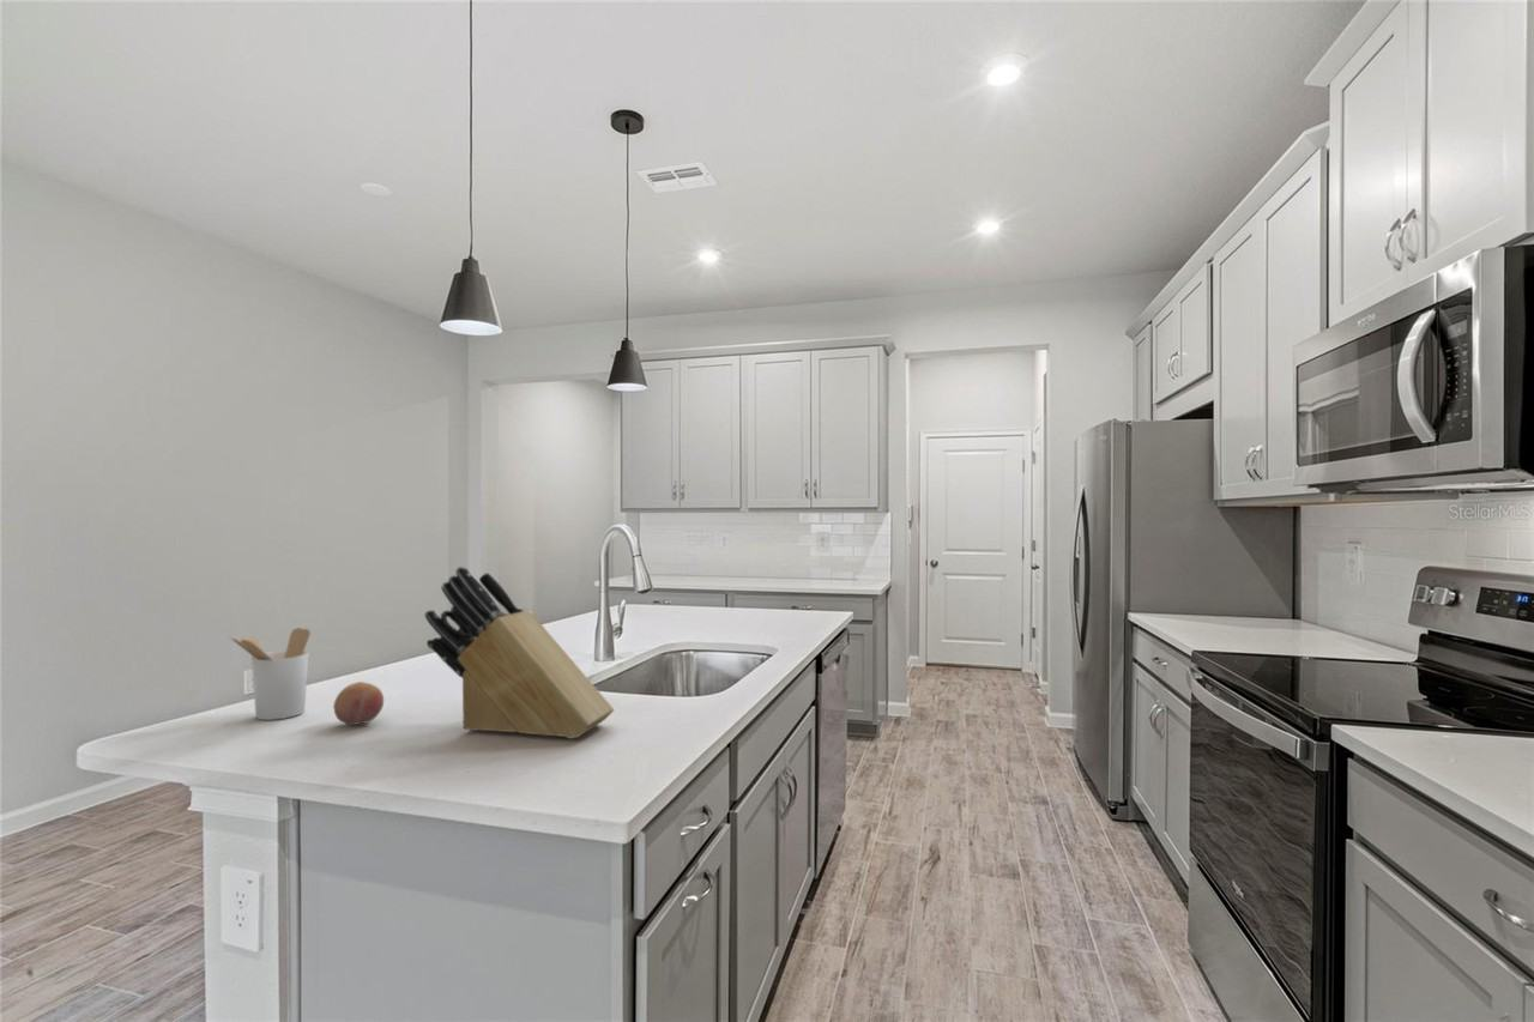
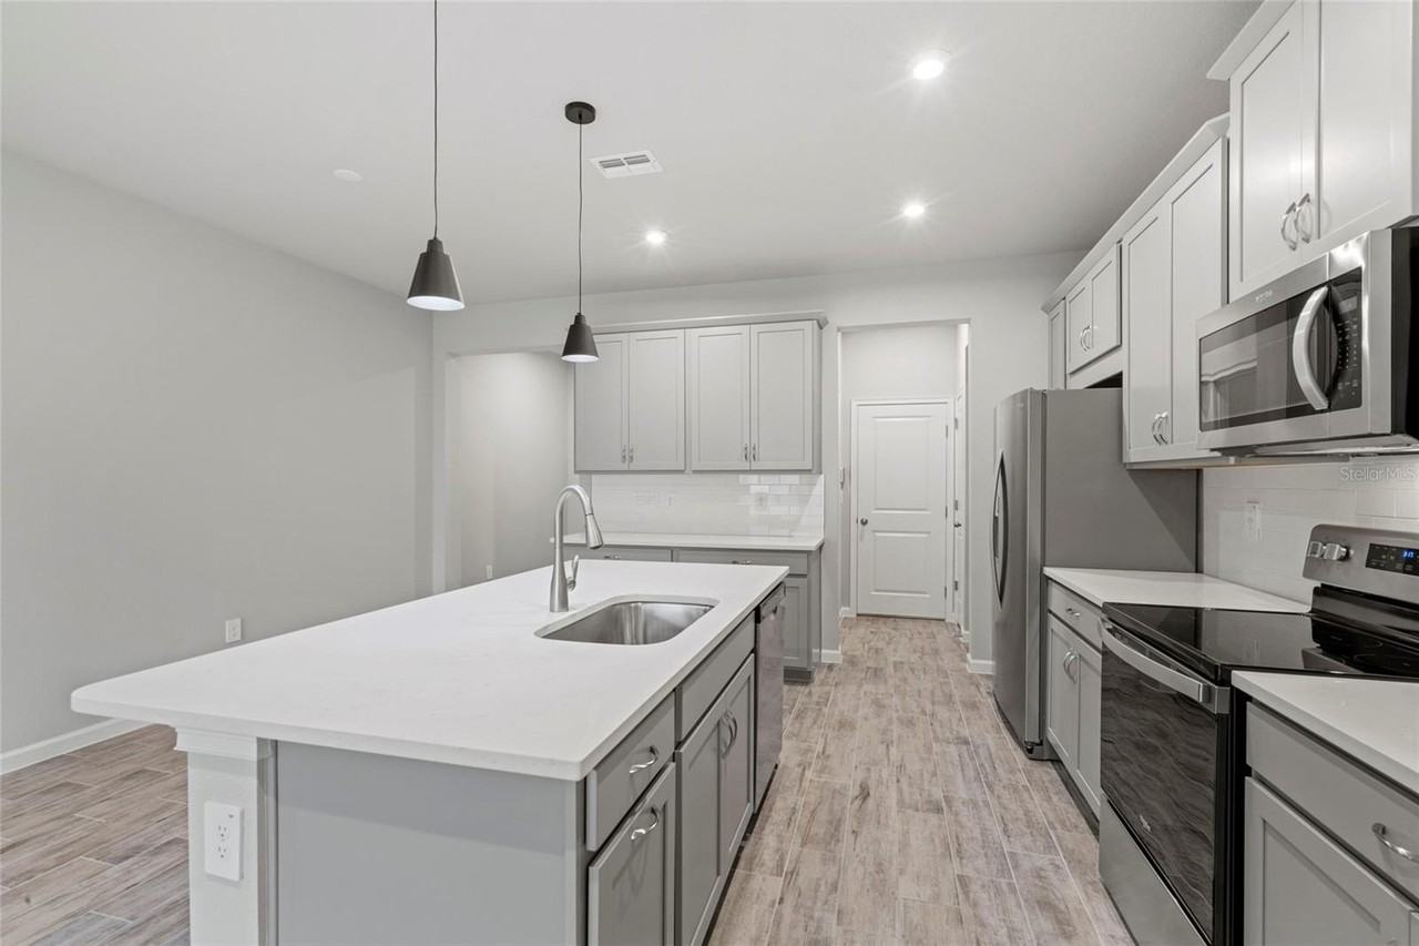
- knife block [423,566,615,739]
- utensil holder [228,627,312,721]
- fruit [332,681,385,726]
